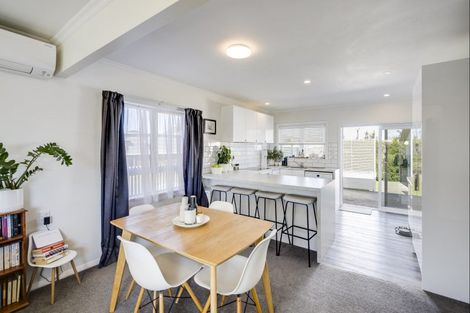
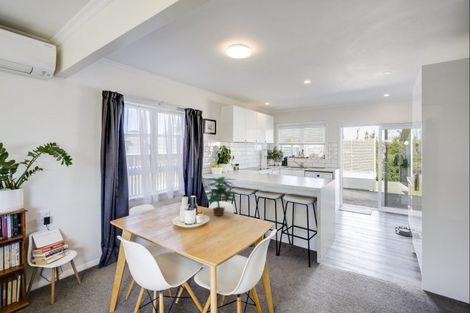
+ potted plant [203,176,238,217]
